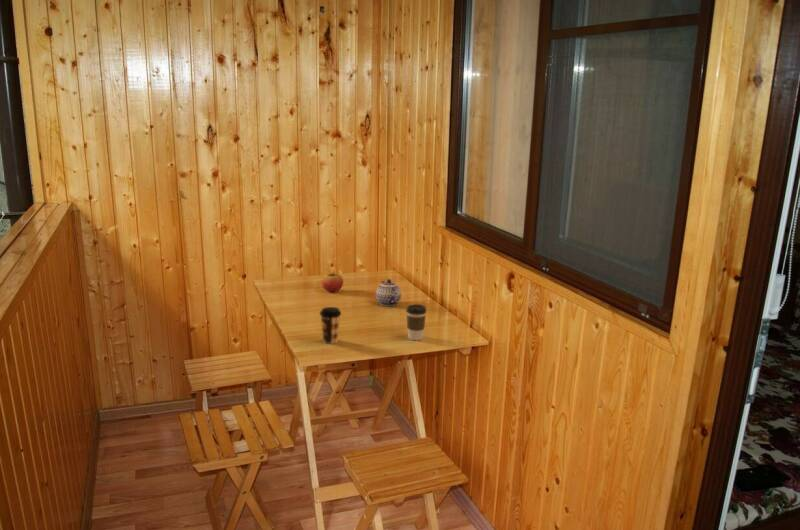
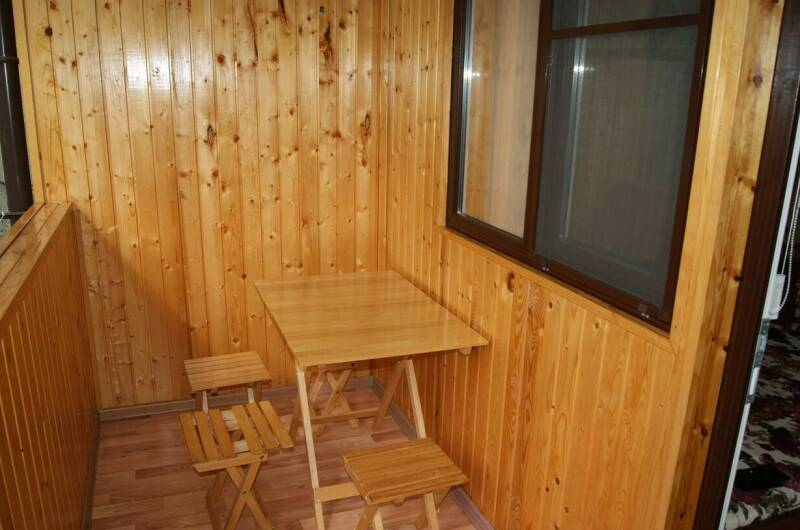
- coffee cup [405,303,427,341]
- fruit [321,268,344,293]
- coffee cup [319,306,342,345]
- teapot [375,278,402,307]
